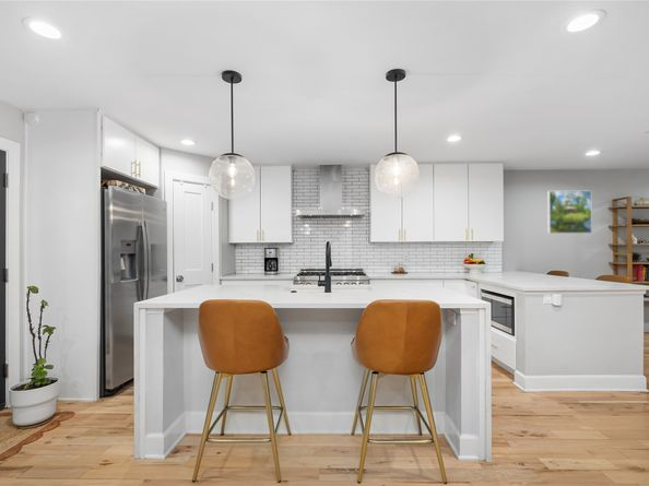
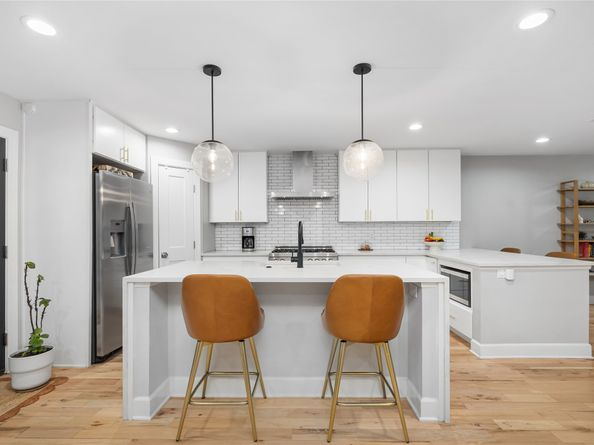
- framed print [546,190,593,235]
